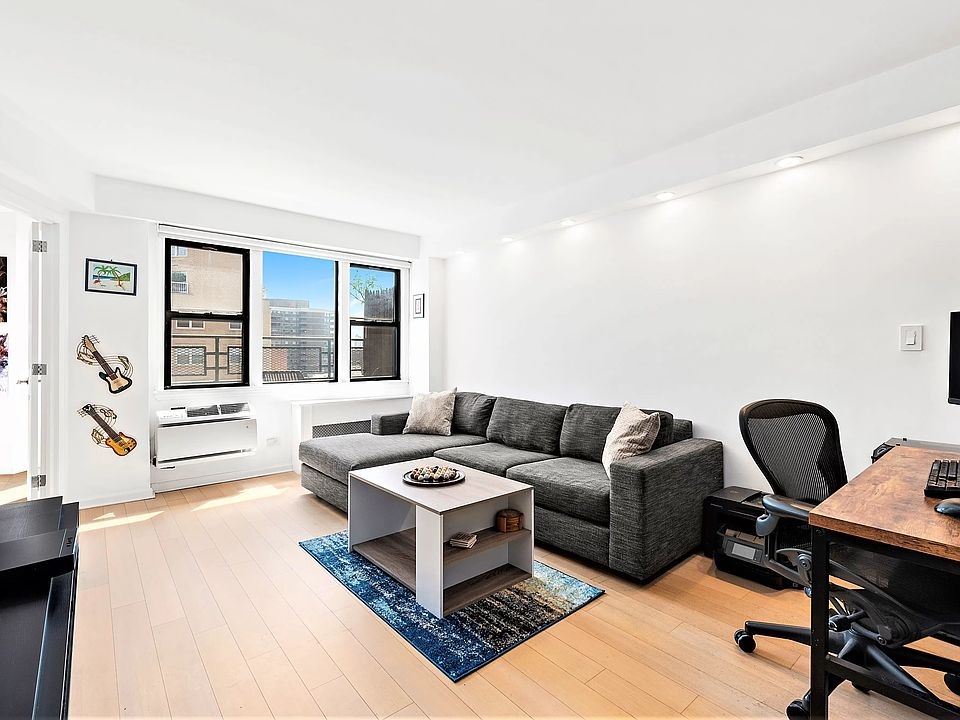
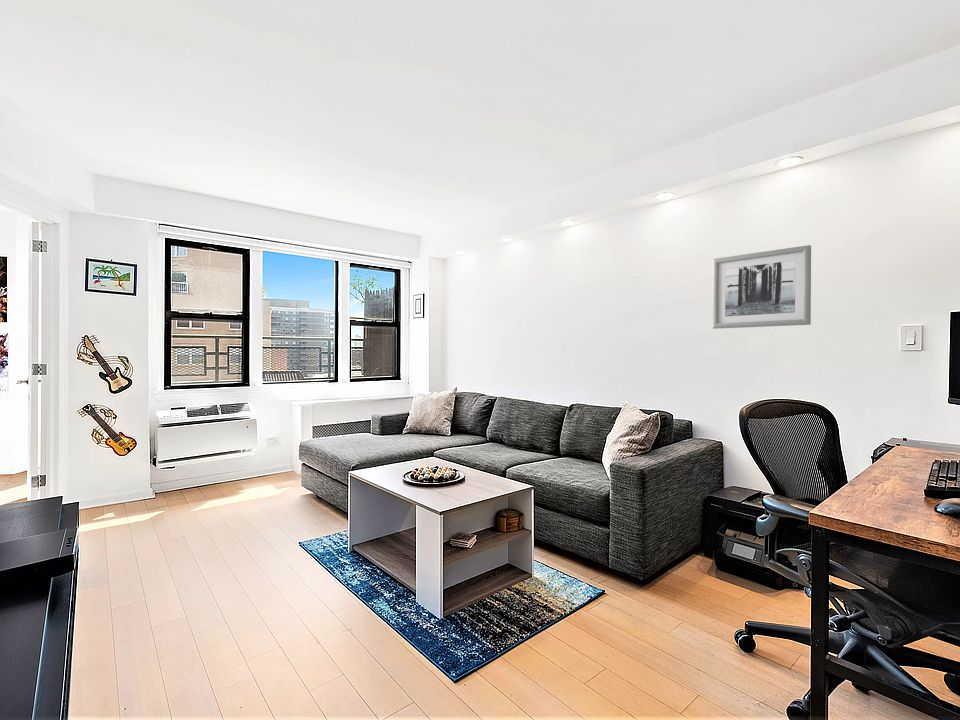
+ wall art [711,244,812,330]
